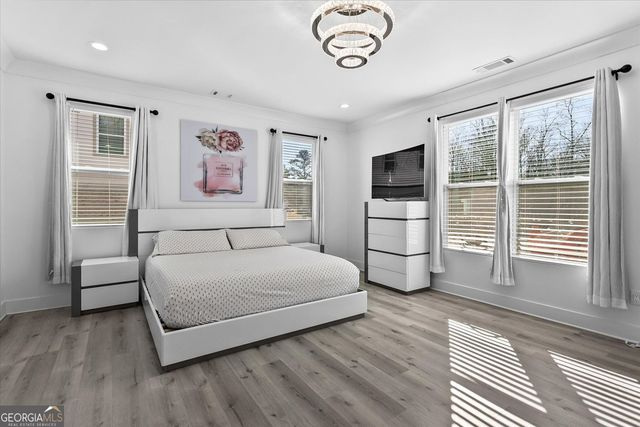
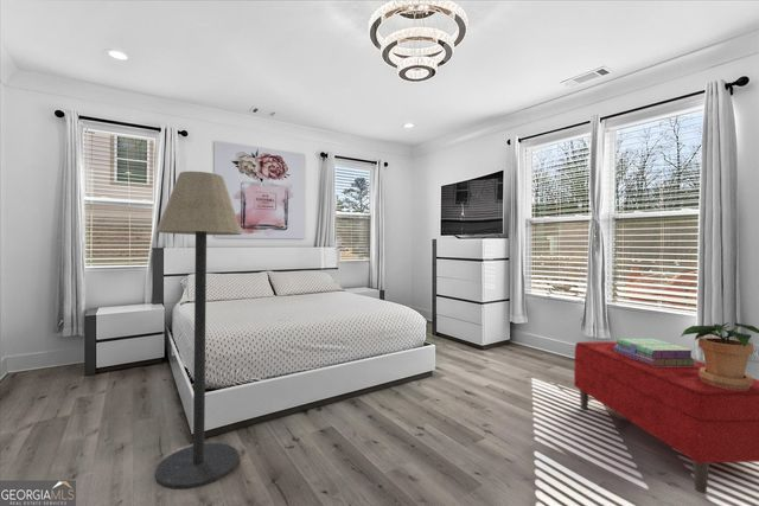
+ stack of books [614,337,697,366]
+ bench [573,341,759,495]
+ floor lamp [154,171,243,491]
+ potted plant [680,321,759,390]
